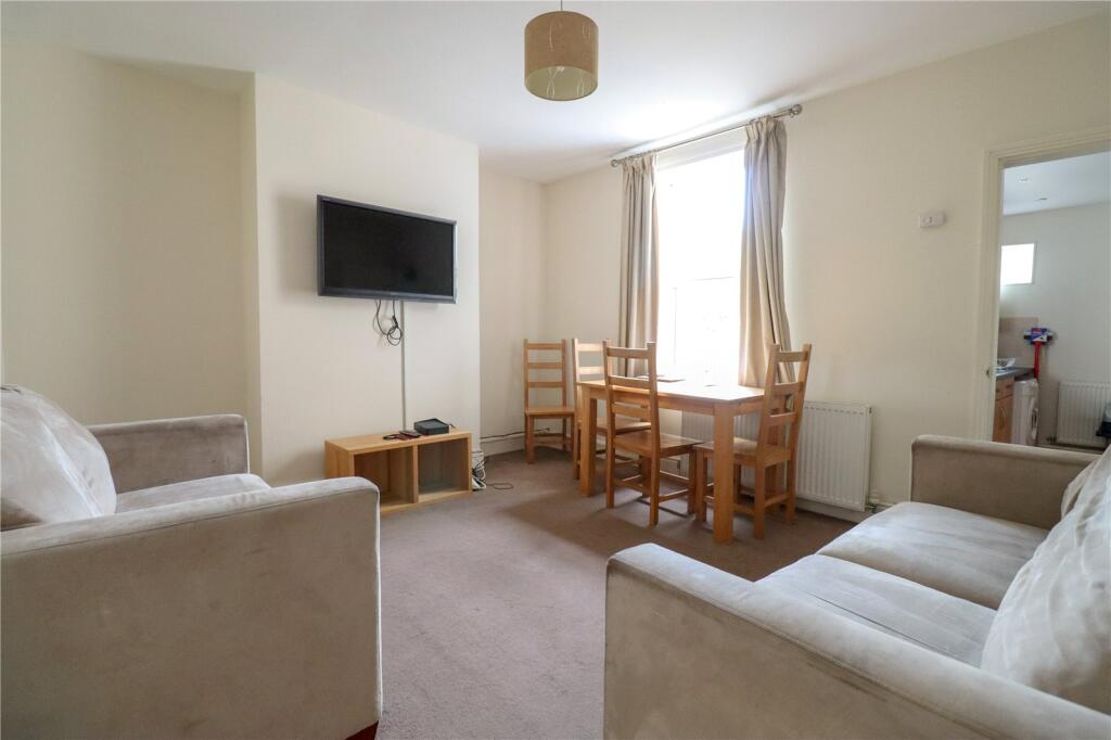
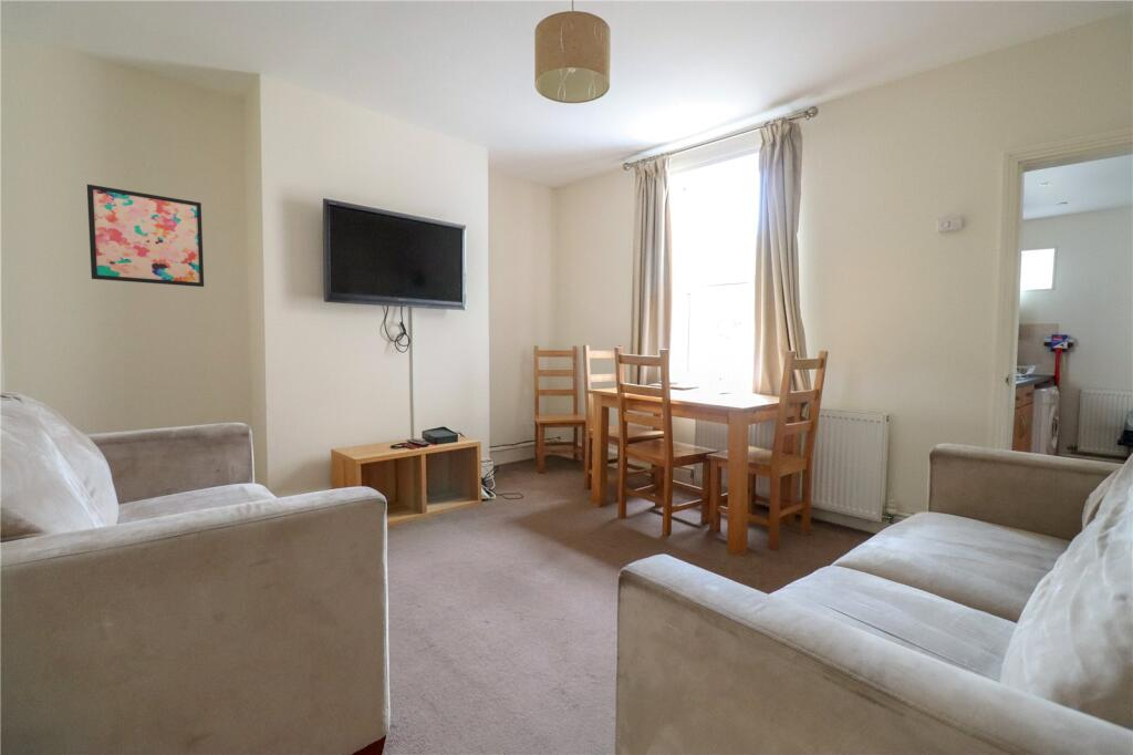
+ wall art [86,183,205,288]
